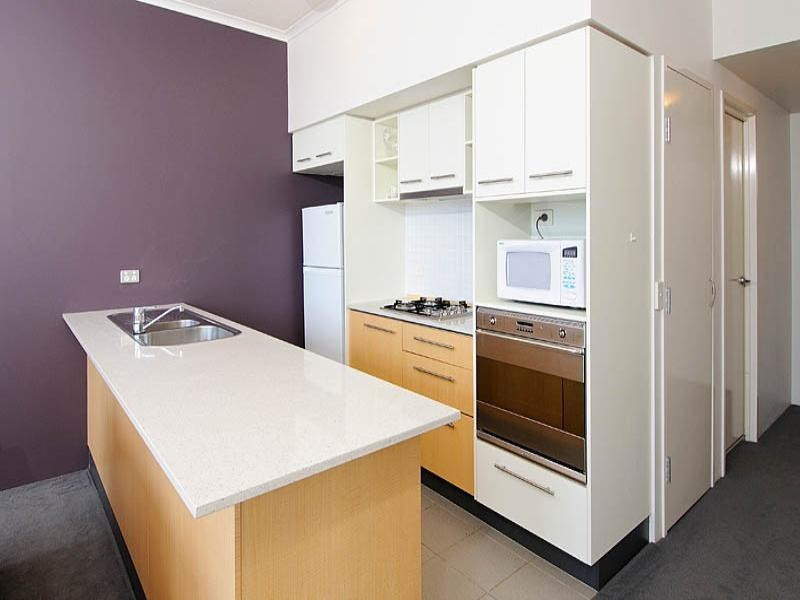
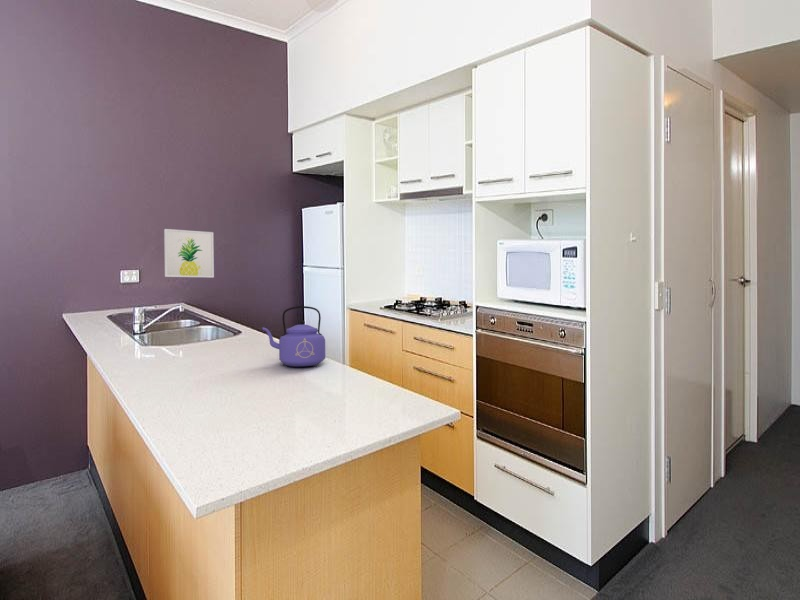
+ wall art [163,228,215,279]
+ kettle [262,305,326,367]
